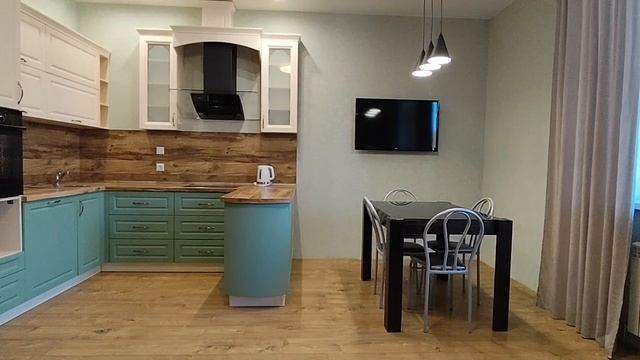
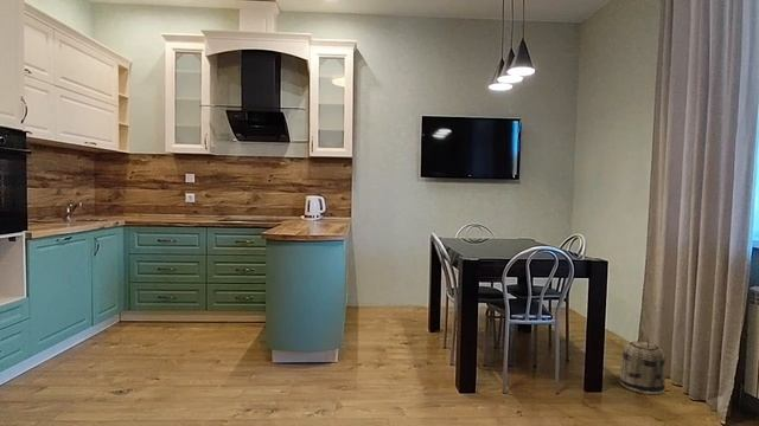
+ basket [619,330,666,395]
